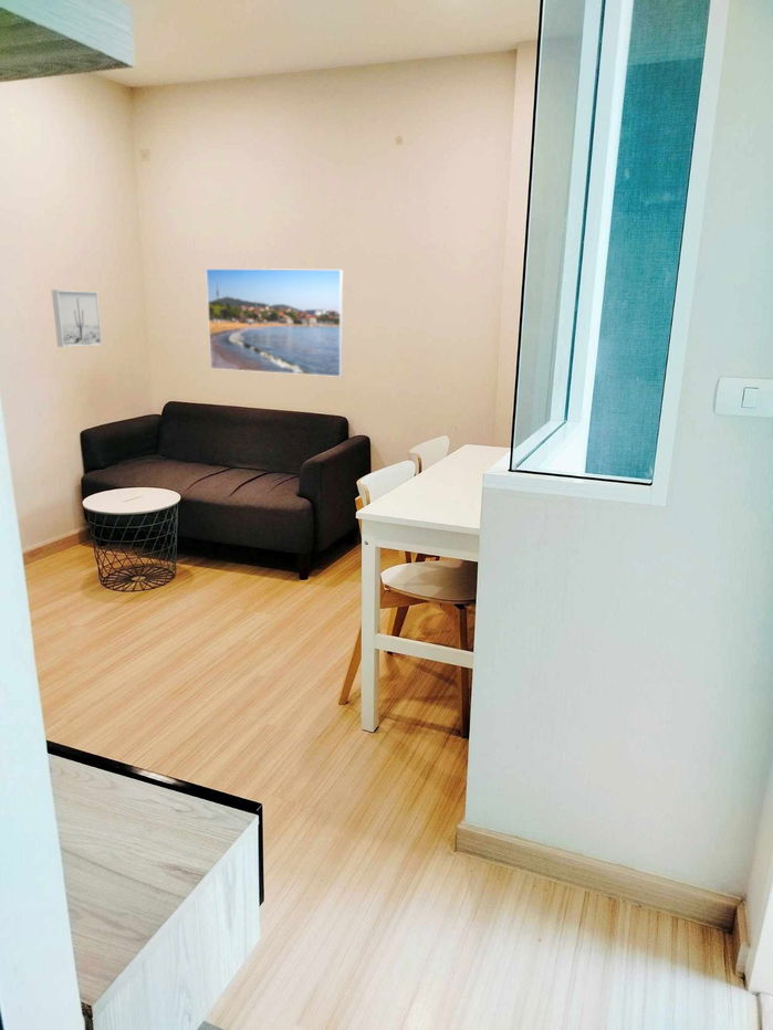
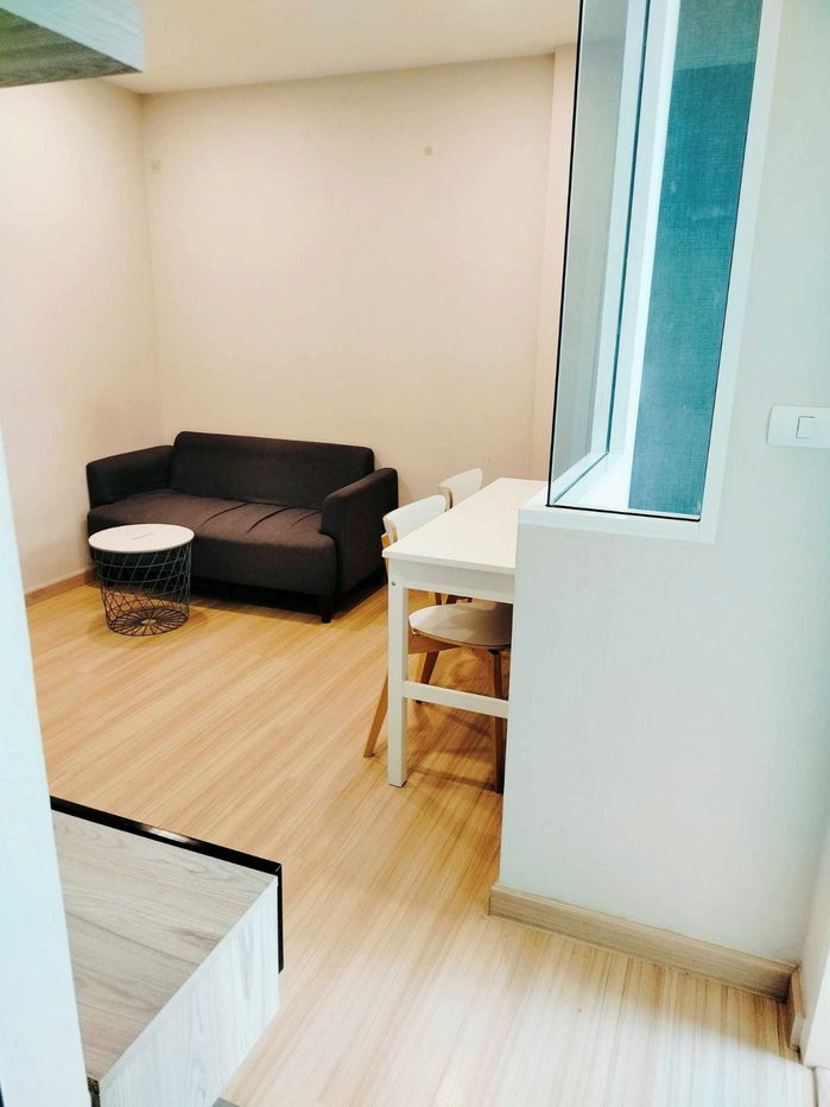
- wall art [51,288,103,348]
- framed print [205,267,344,378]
